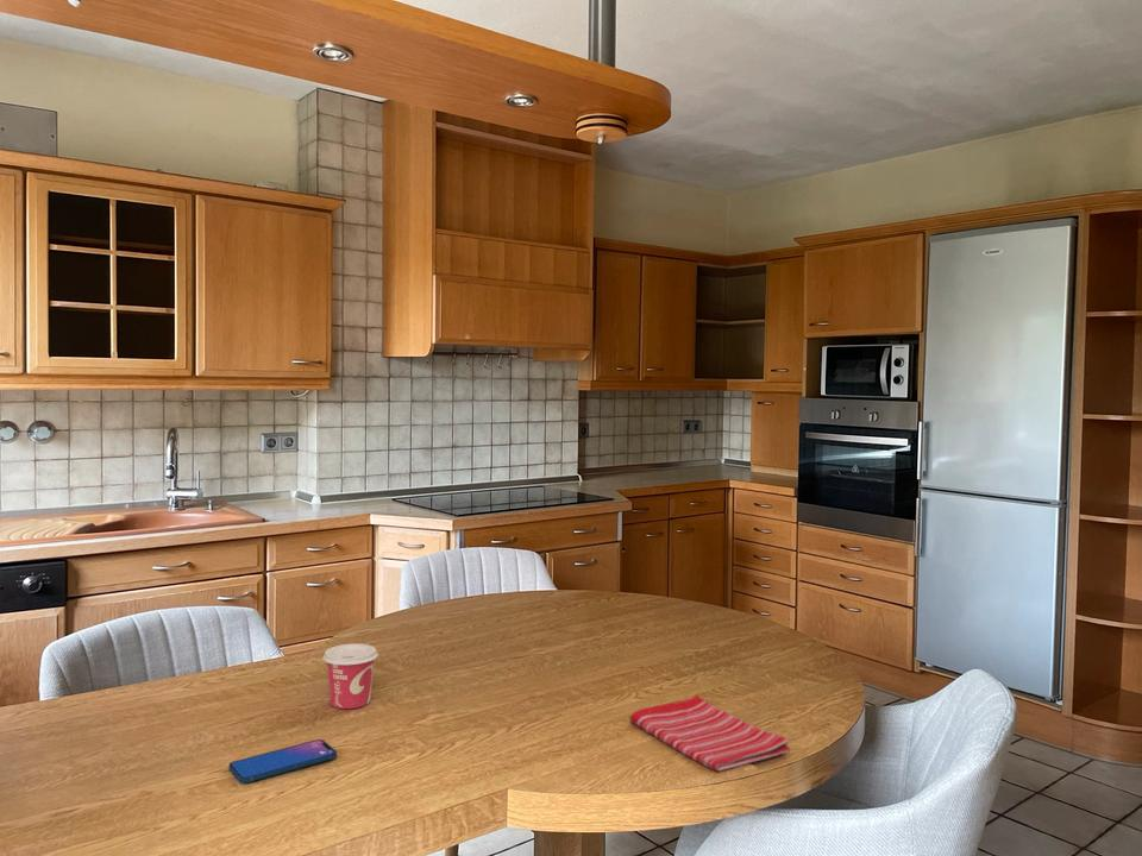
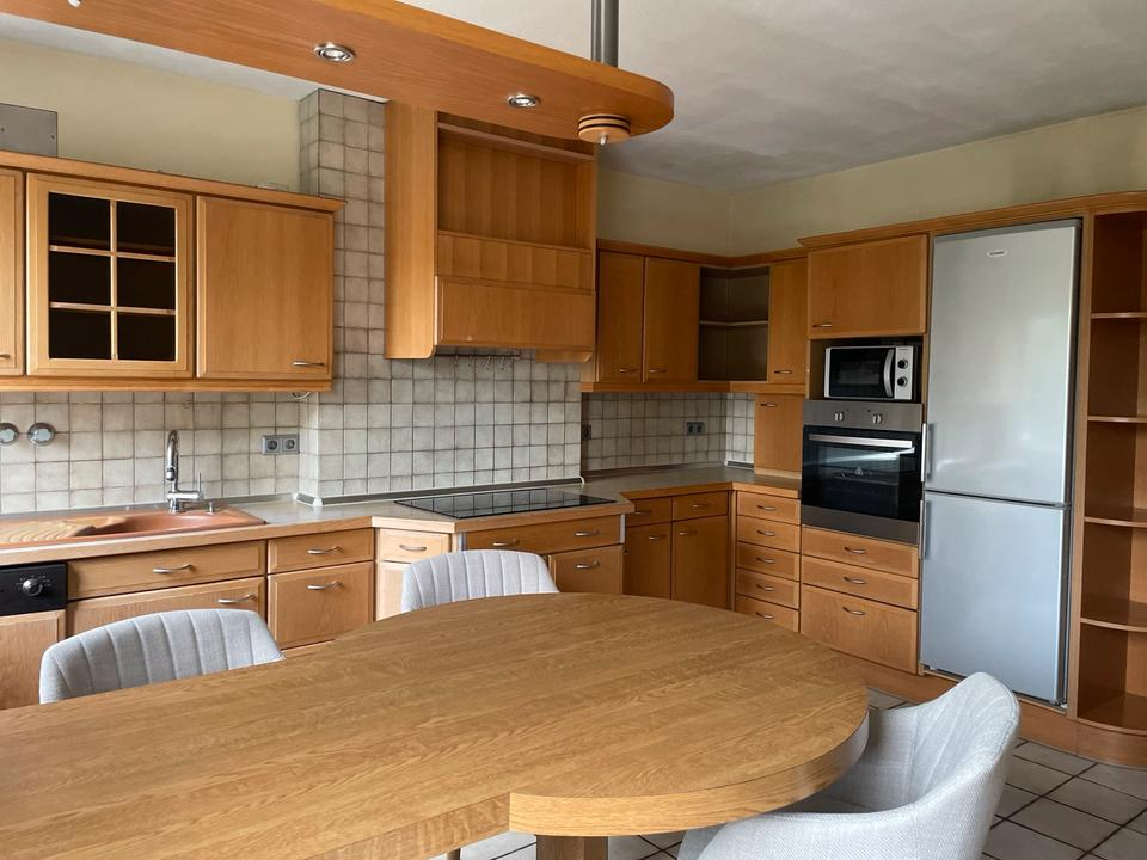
- dish towel [629,694,791,773]
- smartphone [227,738,338,783]
- cup [322,642,379,710]
